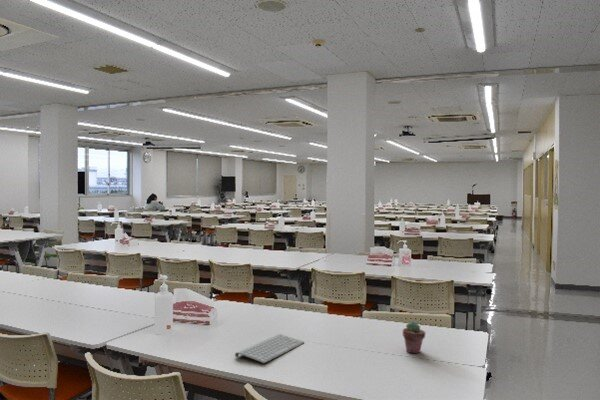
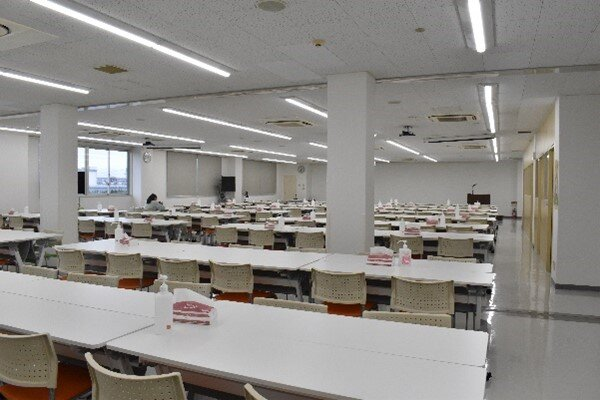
- keyboard [234,333,305,364]
- potted succulent [402,320,426,354]
